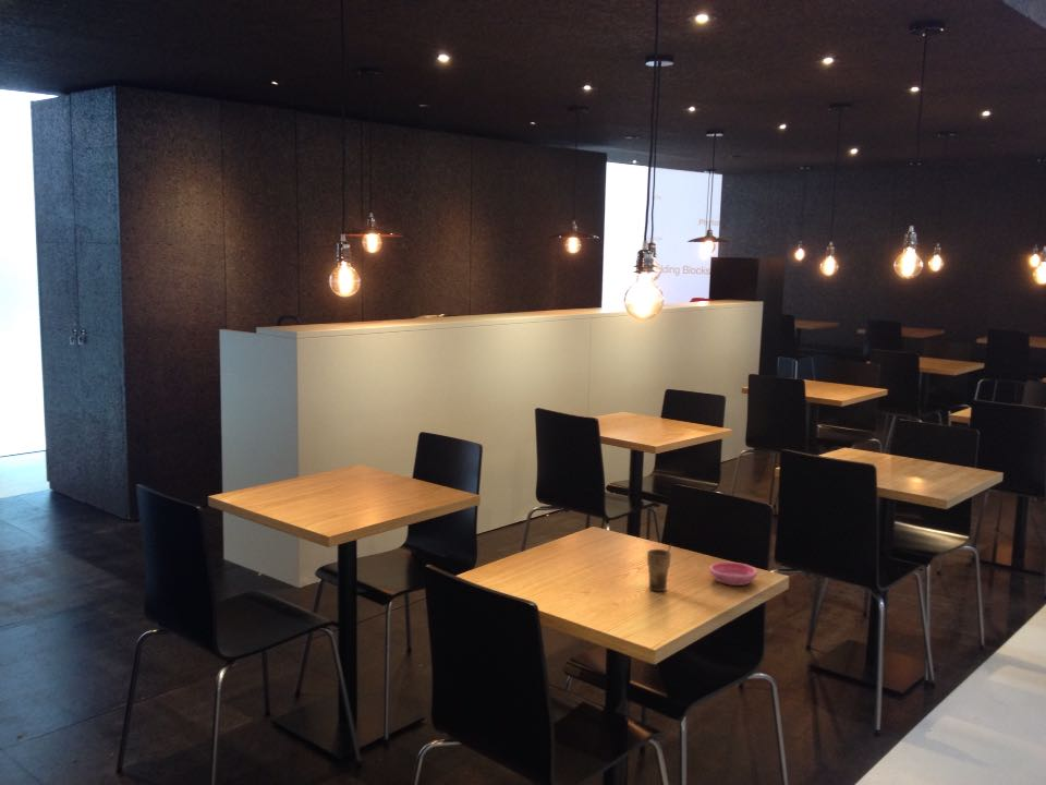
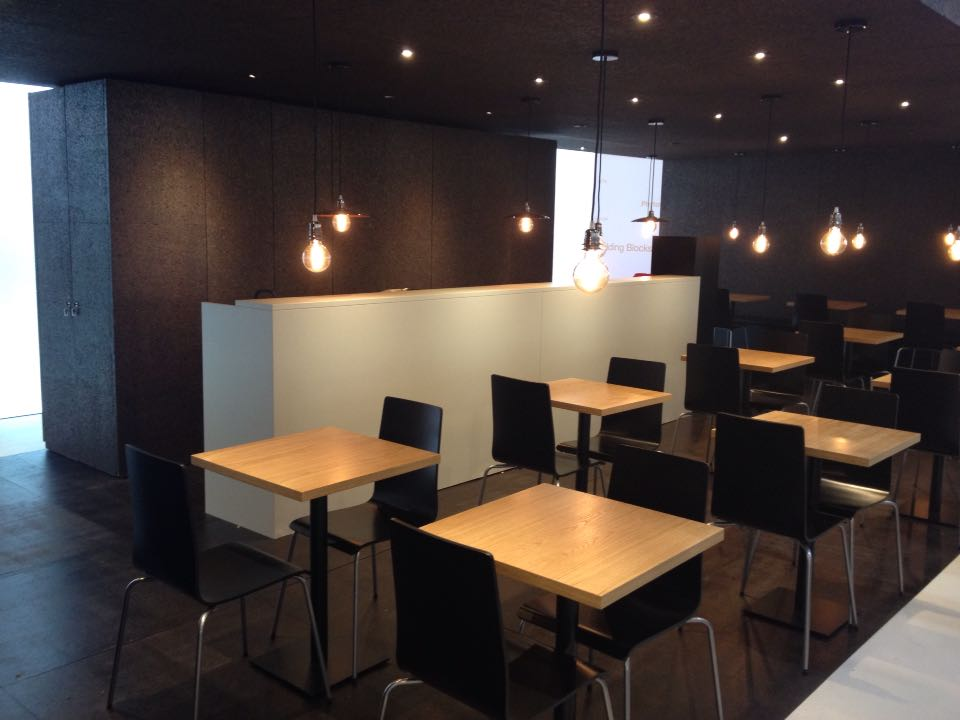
- saucer [708,561,758,587]
- cup [646,543,672,592]
